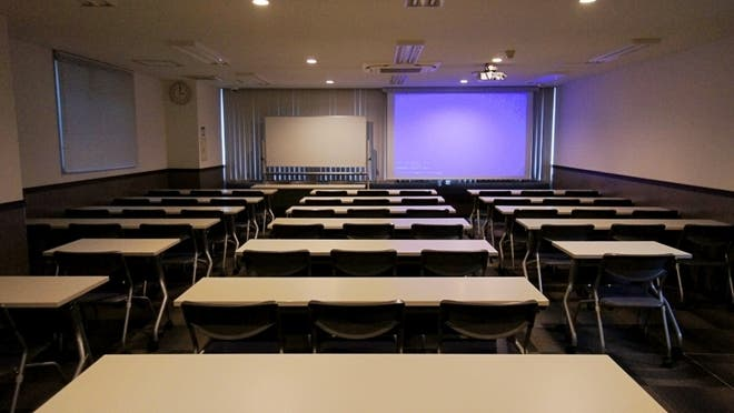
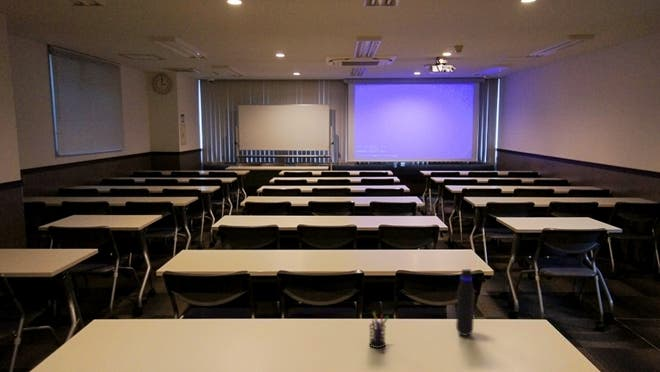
+ water bottle [455,268,475,337]
+ pen holder [368,311,390,349]
